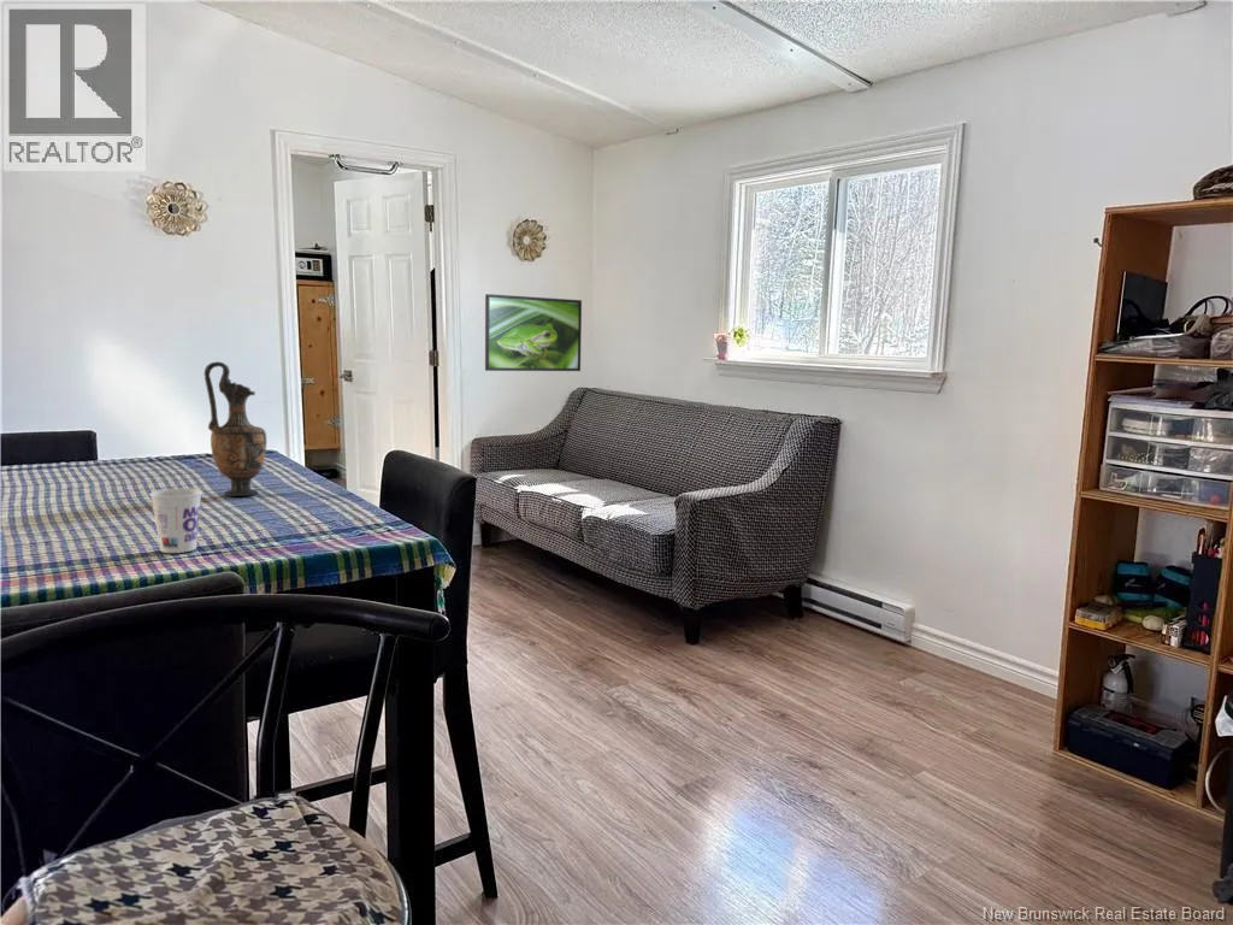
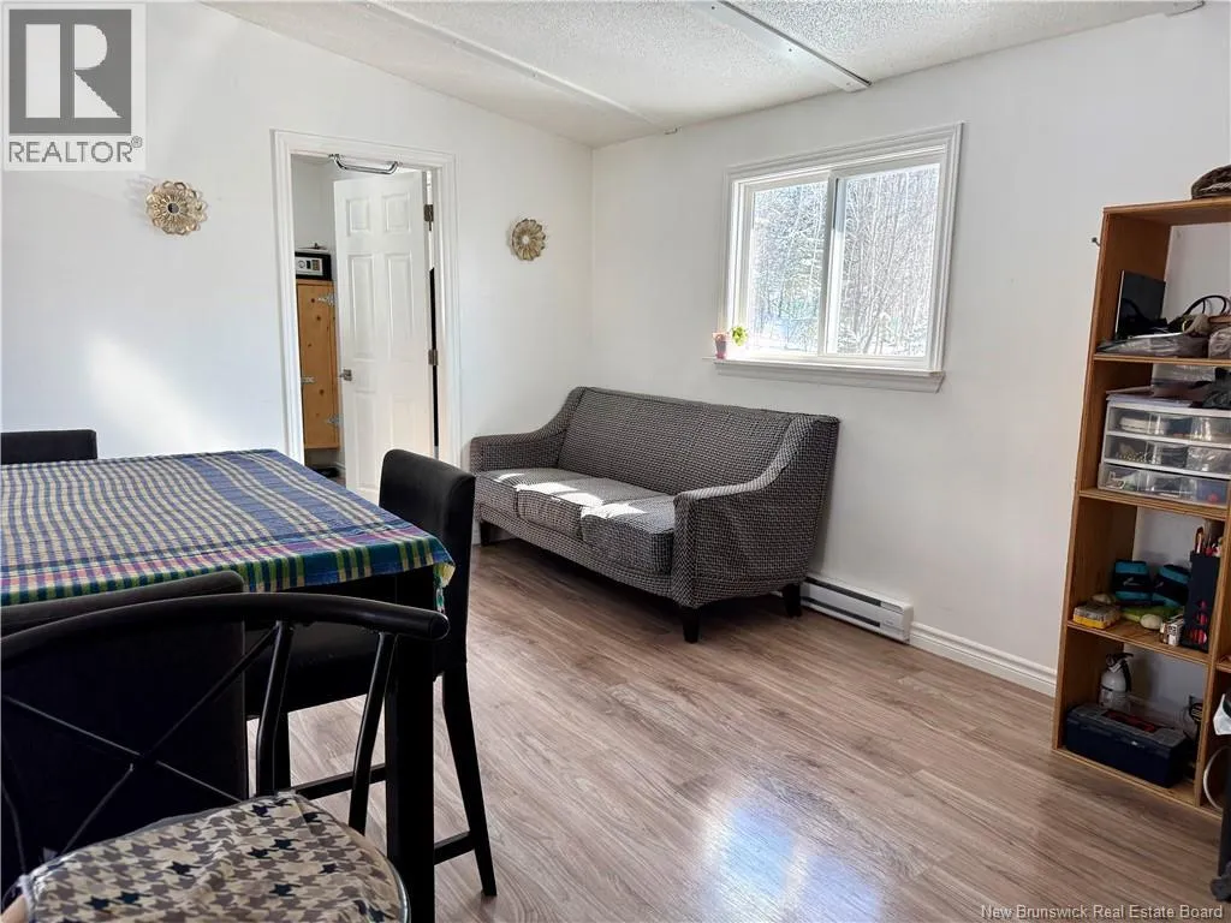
- cup [148,488,203,554]
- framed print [484,293,583,372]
- vase [203,360,267,497]
